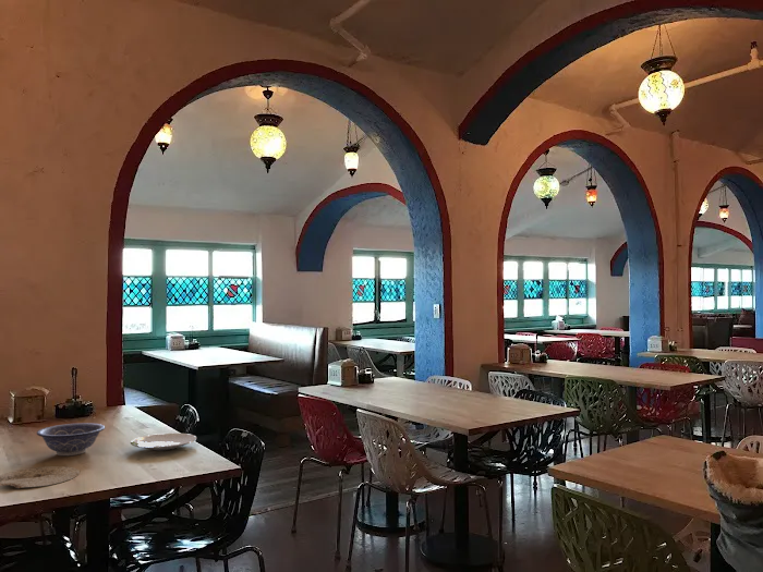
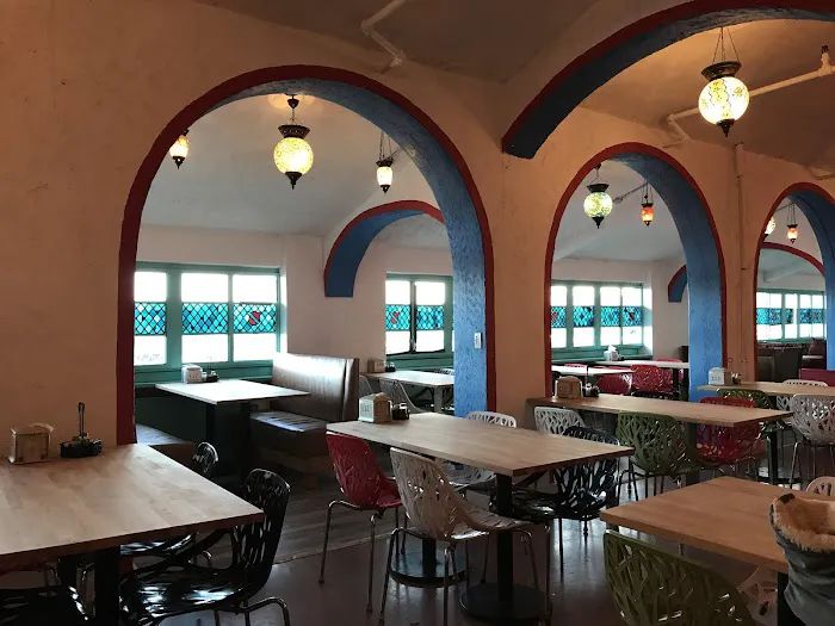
- plate [0,465,81,489]
- decorative bowl [36,422,106,457]
- plate [130,433,197,452]
